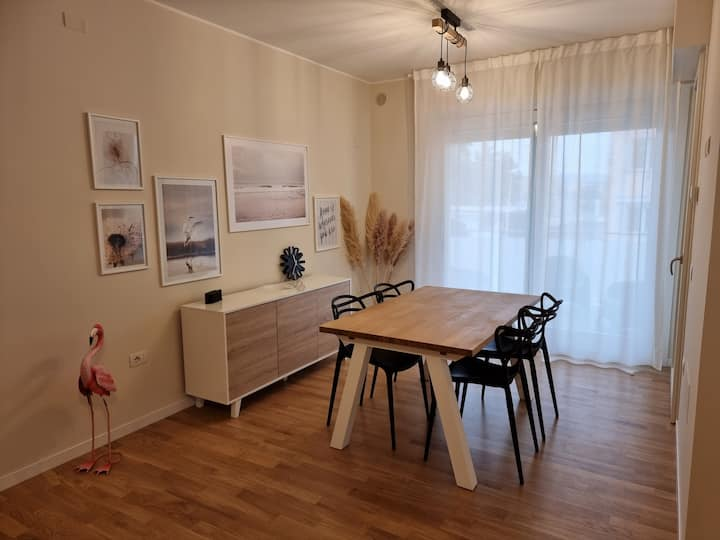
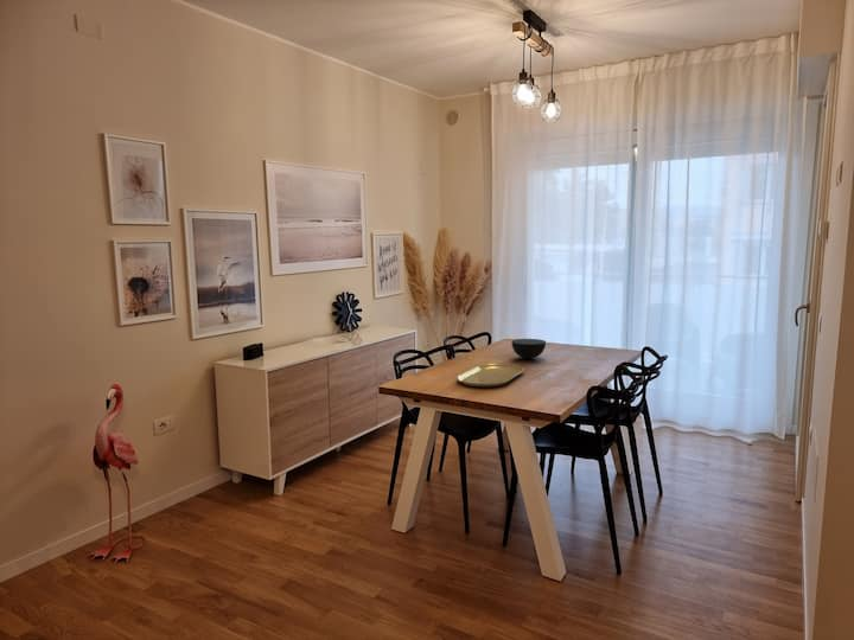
+ placemat [457,363,524,388]
+ bowl [510,338,547,359]
